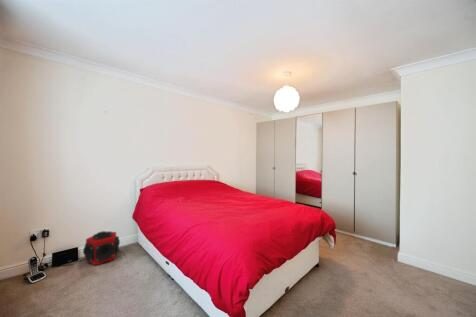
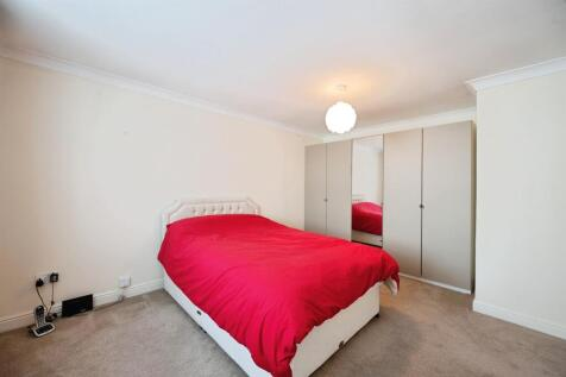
- speaker [82,230,121,266]
